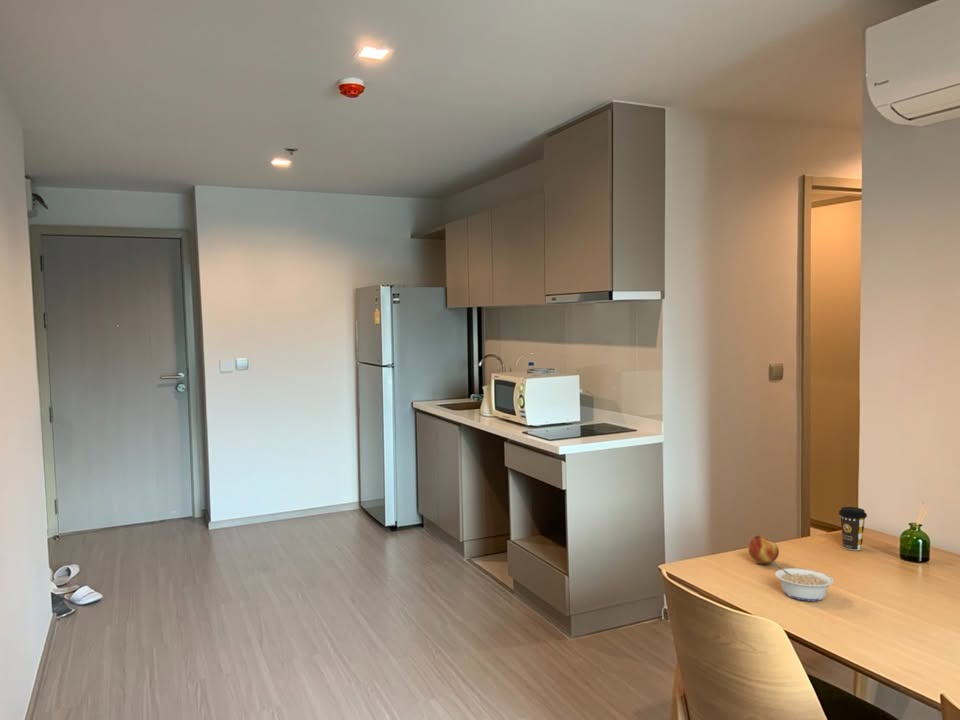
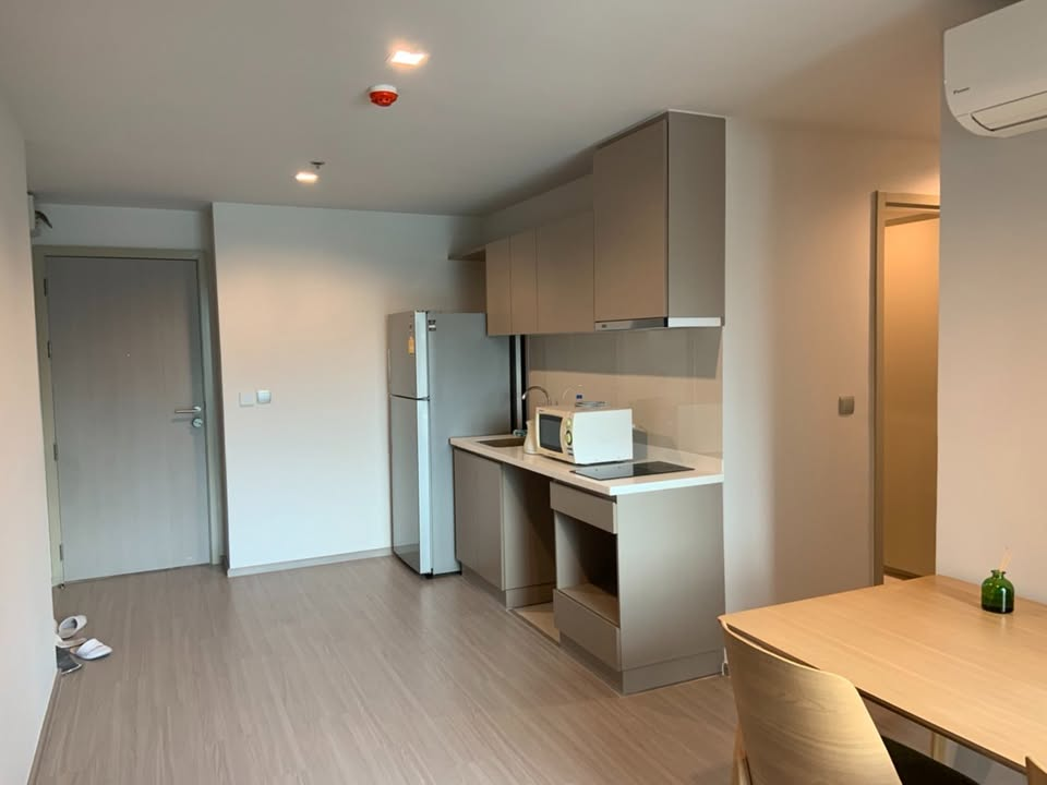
- coffee cup [838,506,868,551]
- fruit [747,535,780,565]
- legume [771,561,835,602]
